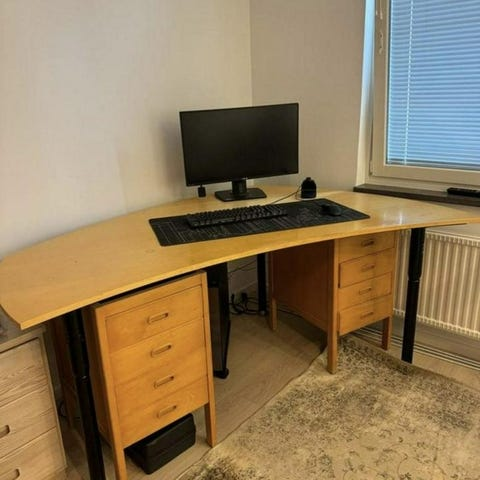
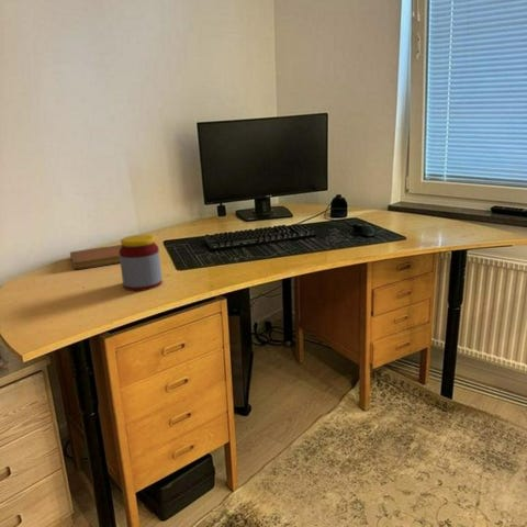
+ jar [119,234,164,292]
+ notebook [69,244,122,270]
